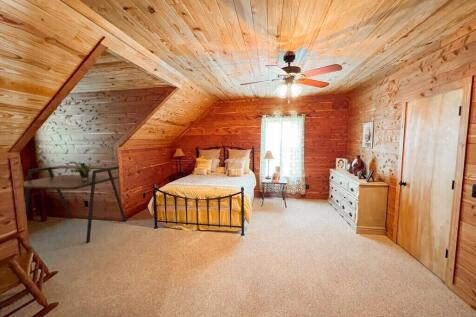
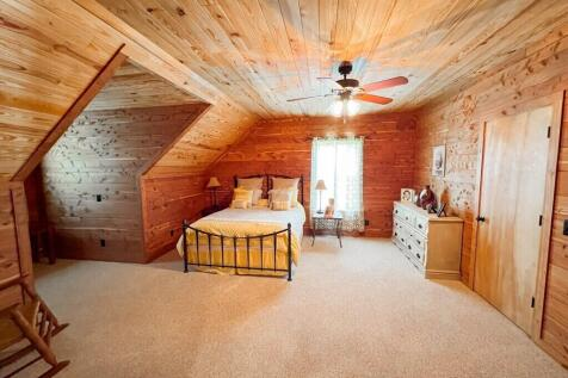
- potted plant [69,160,93,181]
- desk [23,165,127,244]
